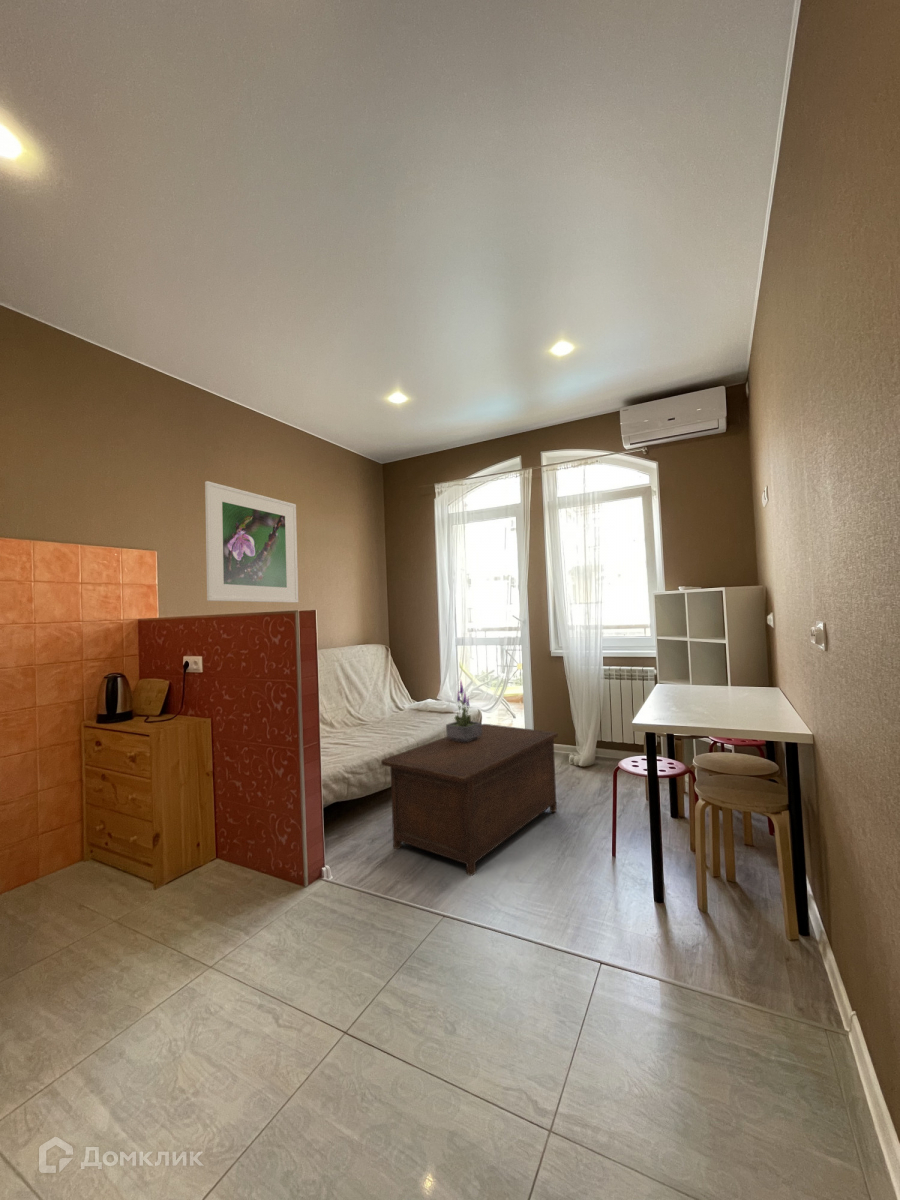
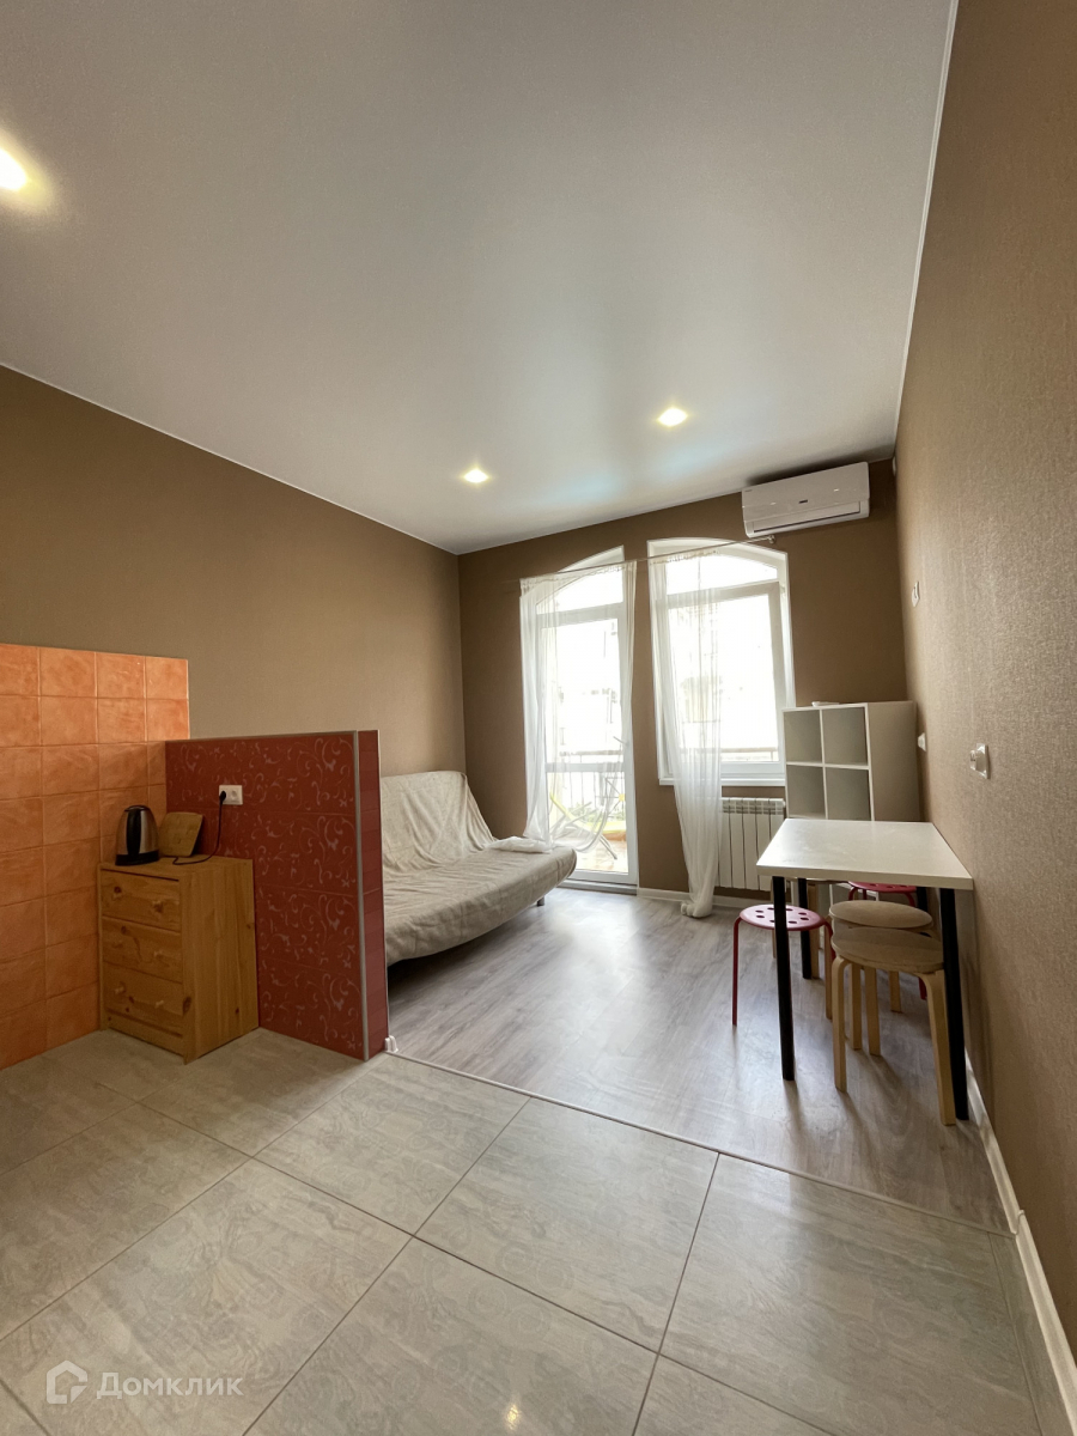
- cabinet [380,723,559,877]
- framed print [204,480,299,603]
- potted plant [445,679,483,742]
